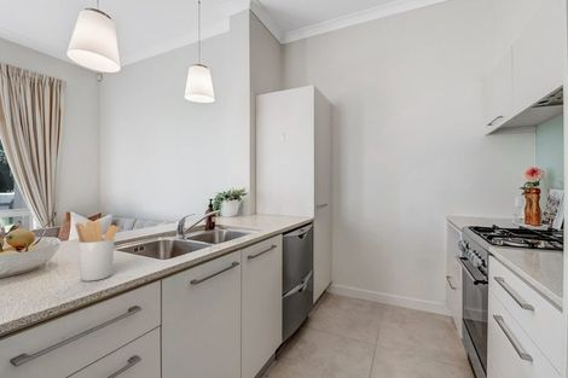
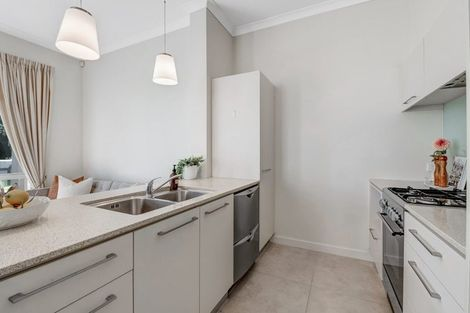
- utensil holder [74,220,121,283]
